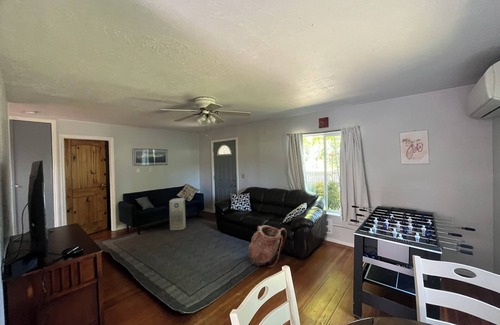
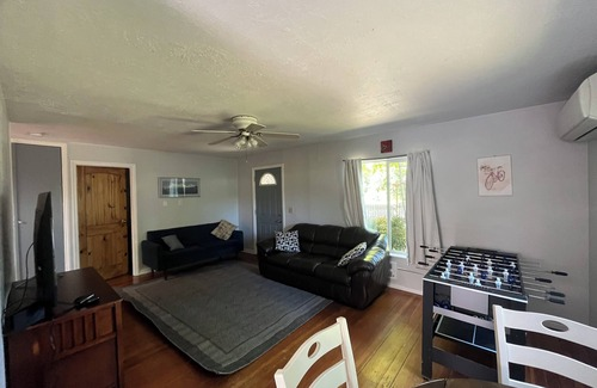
- backpack [247,224,288,269]
- air purifier [168,197,187,231]
